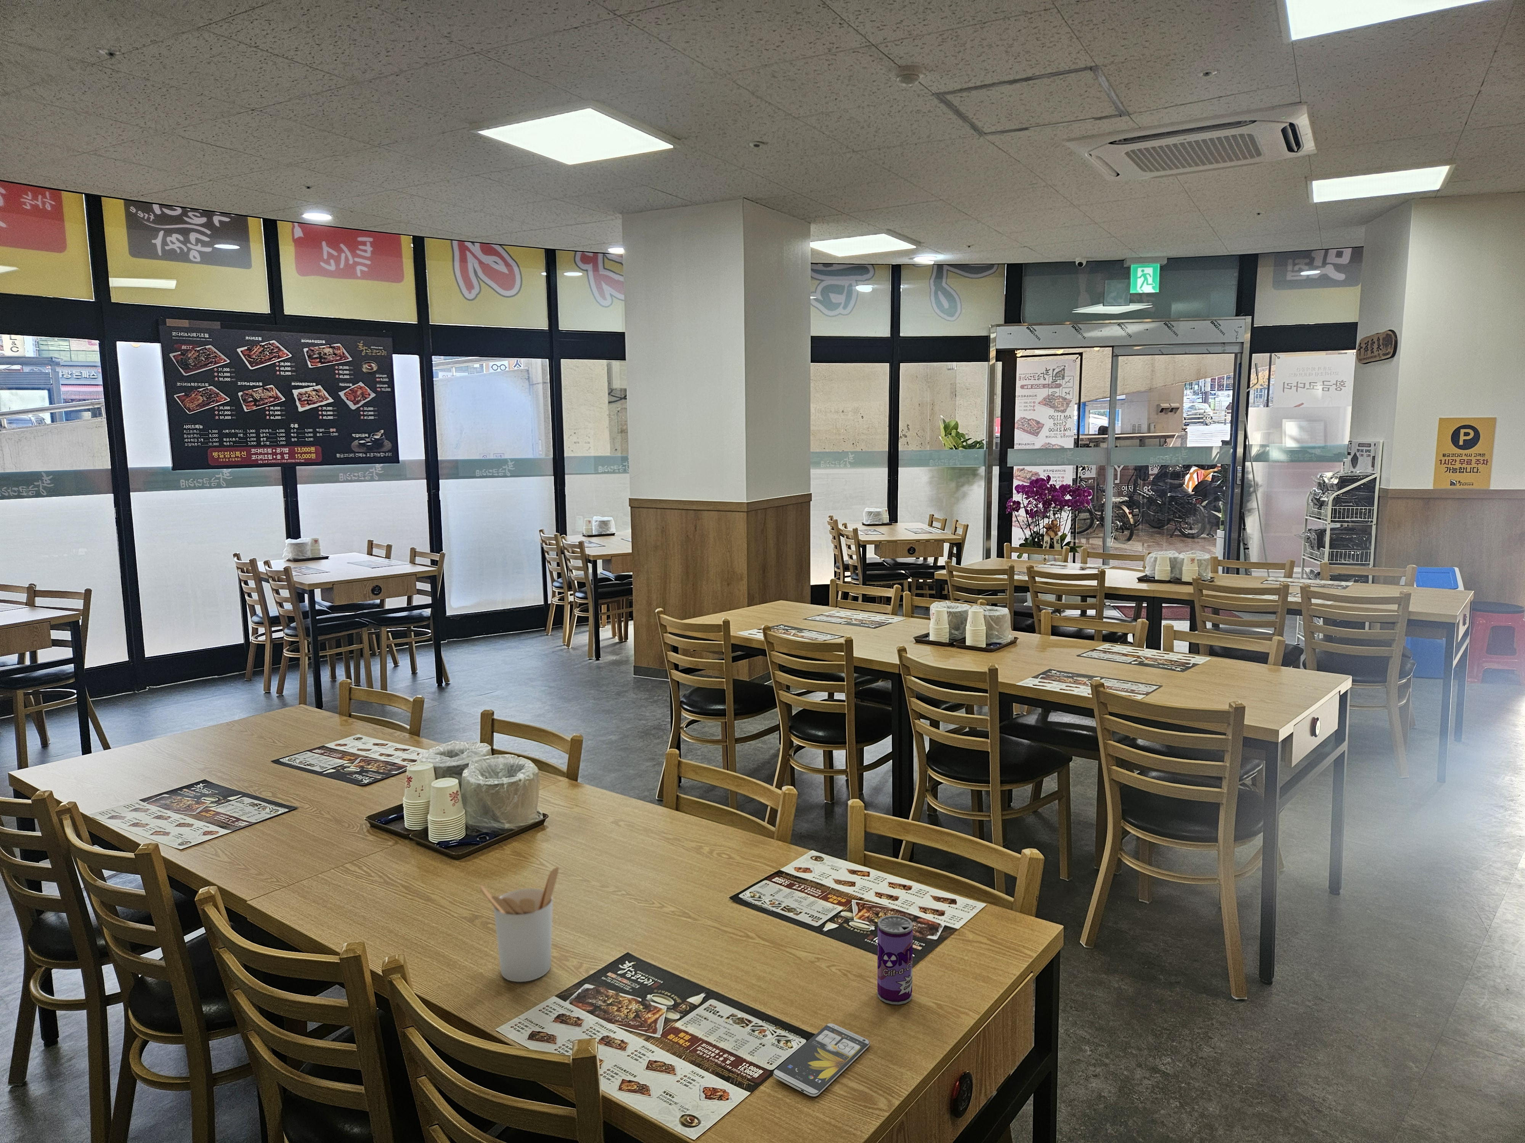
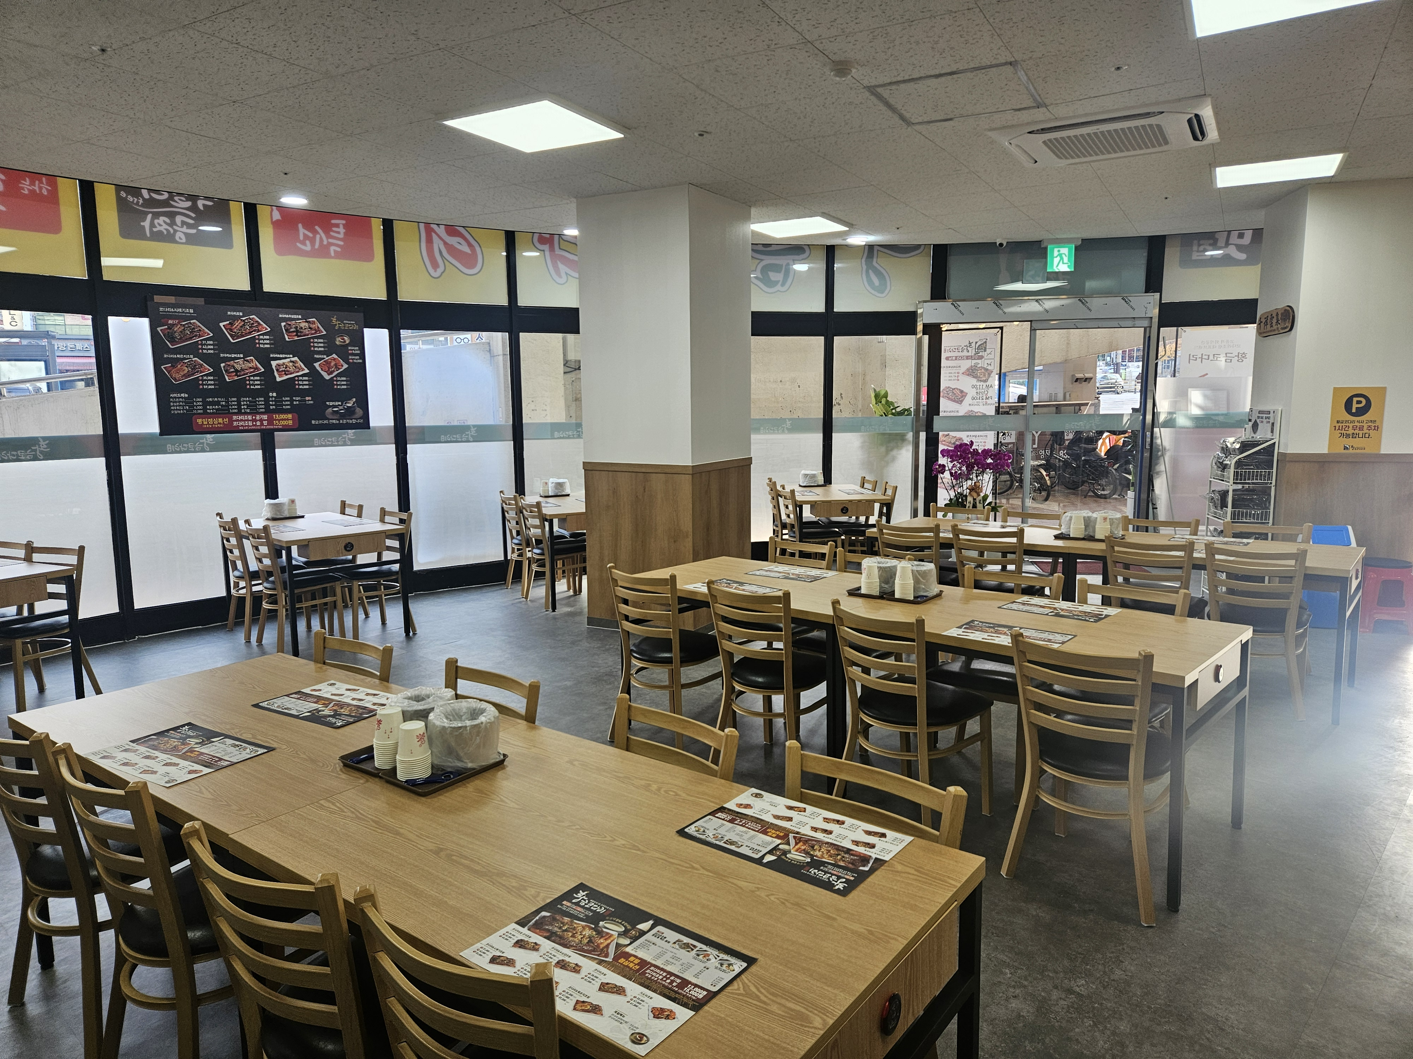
- utensil holder [479,867,560,982]
- beverage can [877,915,913,1005]
- smartphone [773,1023,871,1097]
